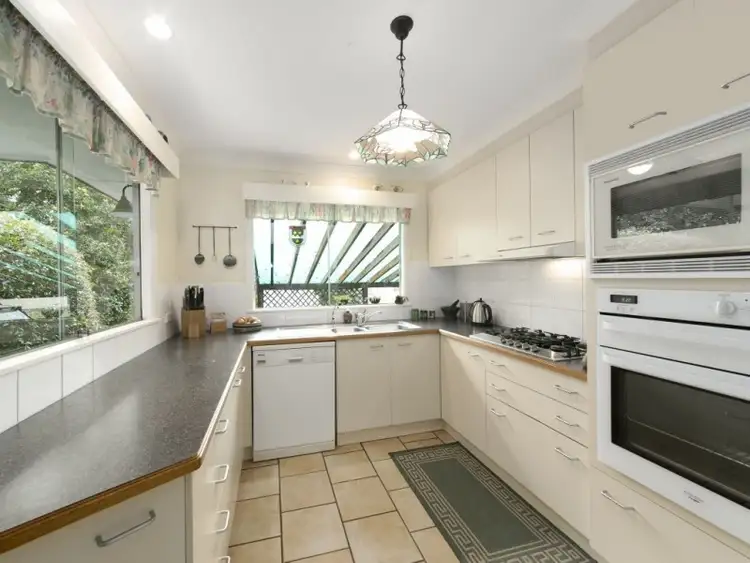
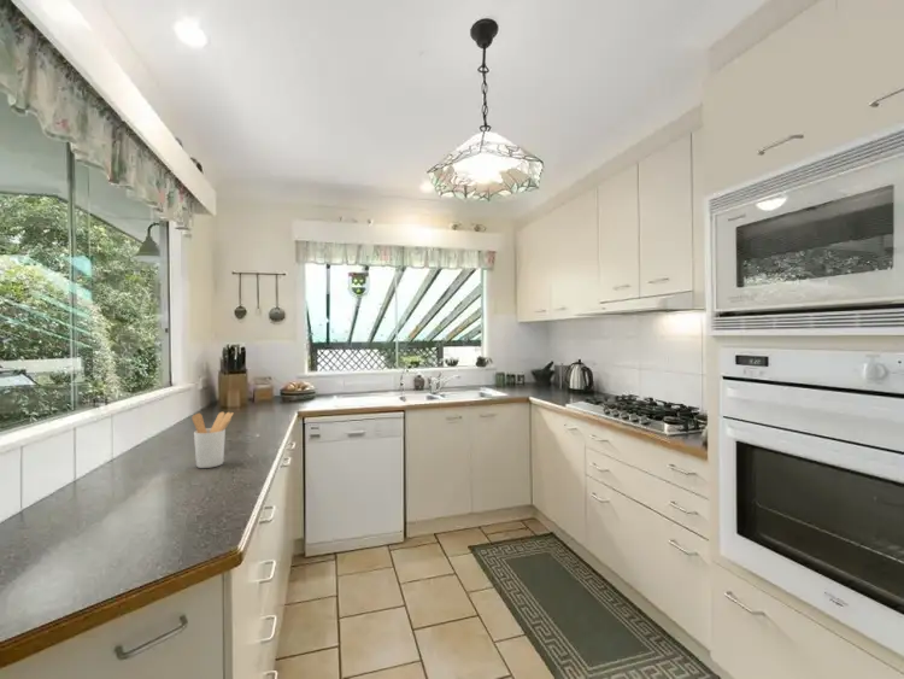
+ utensil holder [190,411,235,469]
